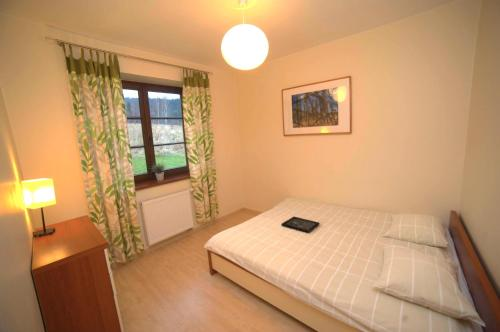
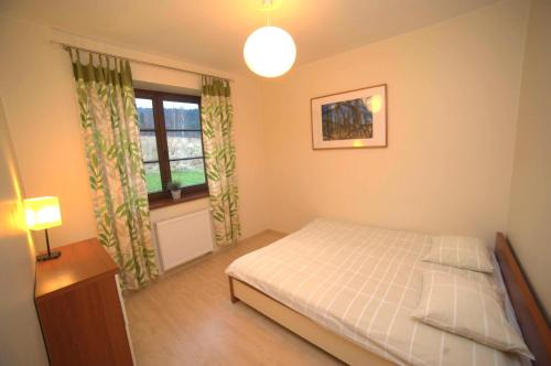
- tray [281,216,321,234]
